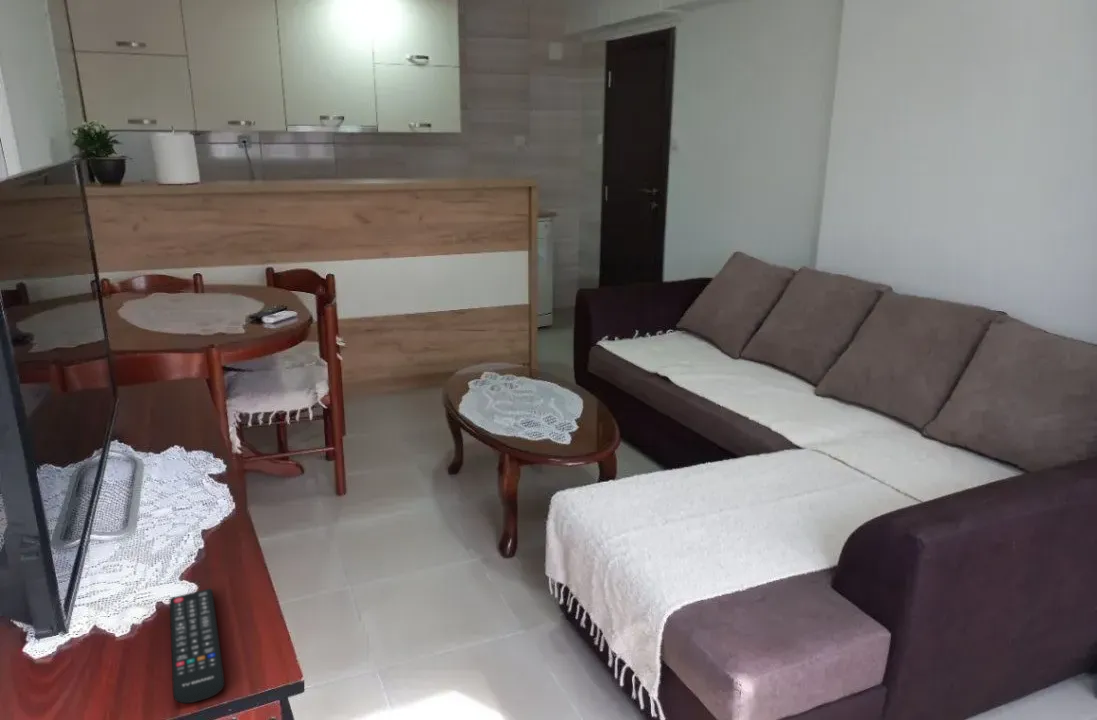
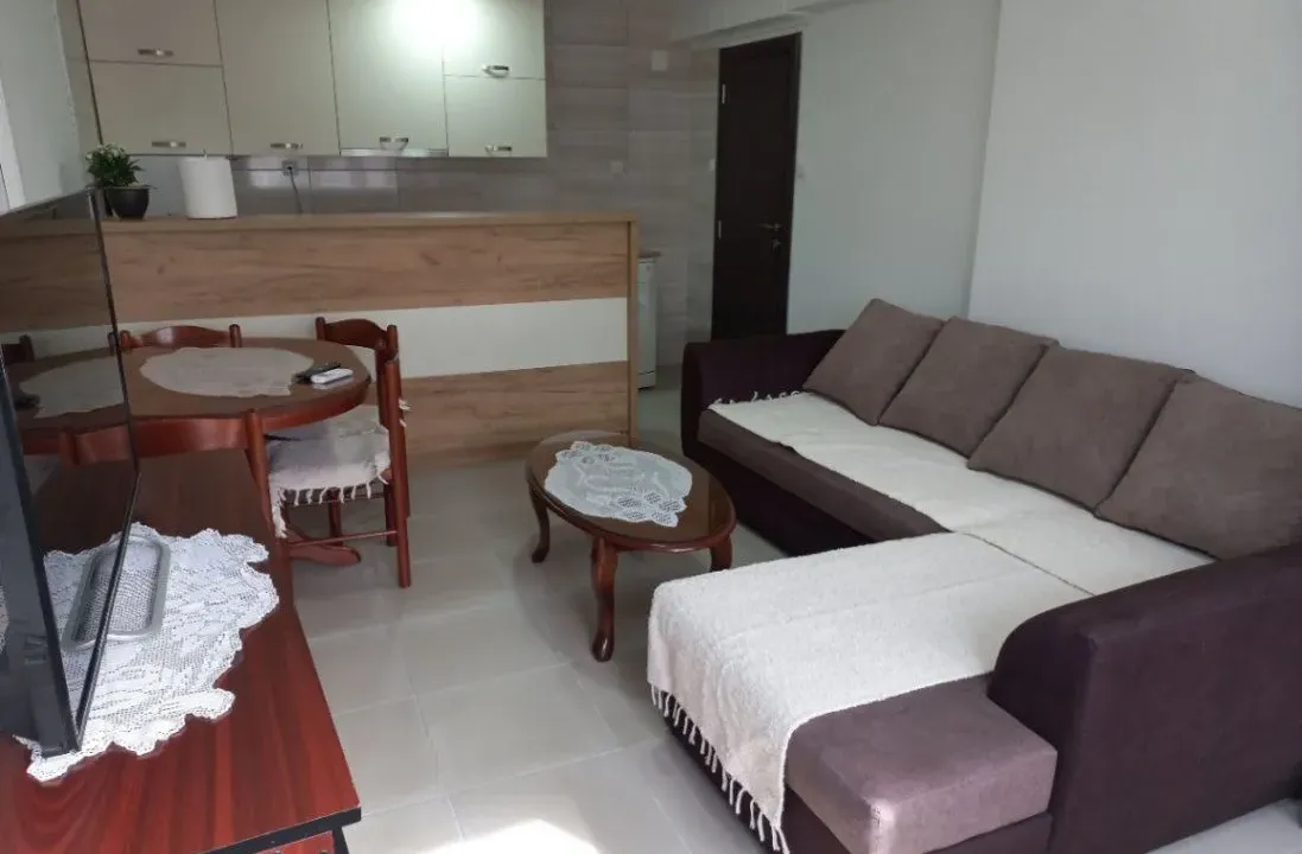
- remote control [169,587,225,705]
